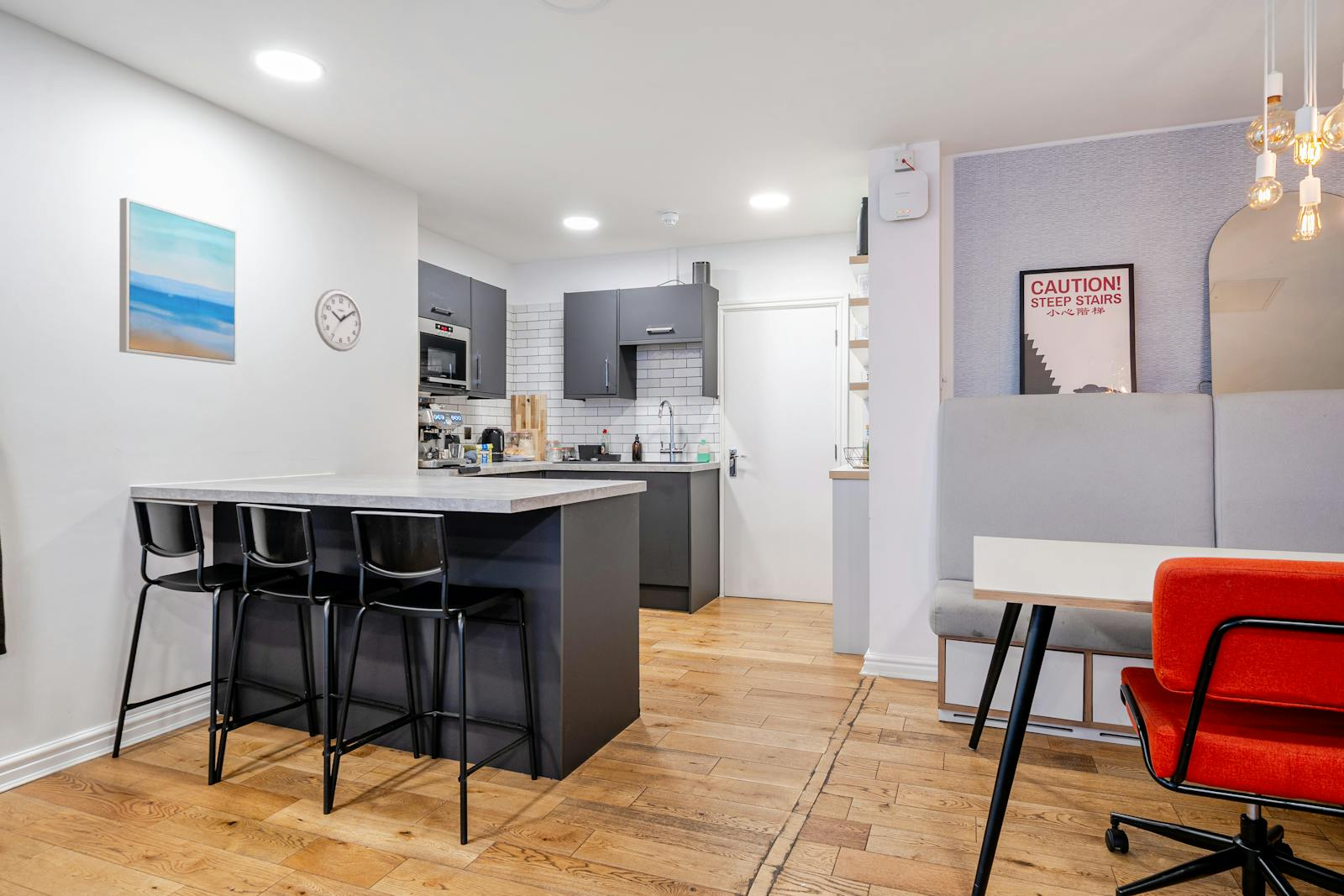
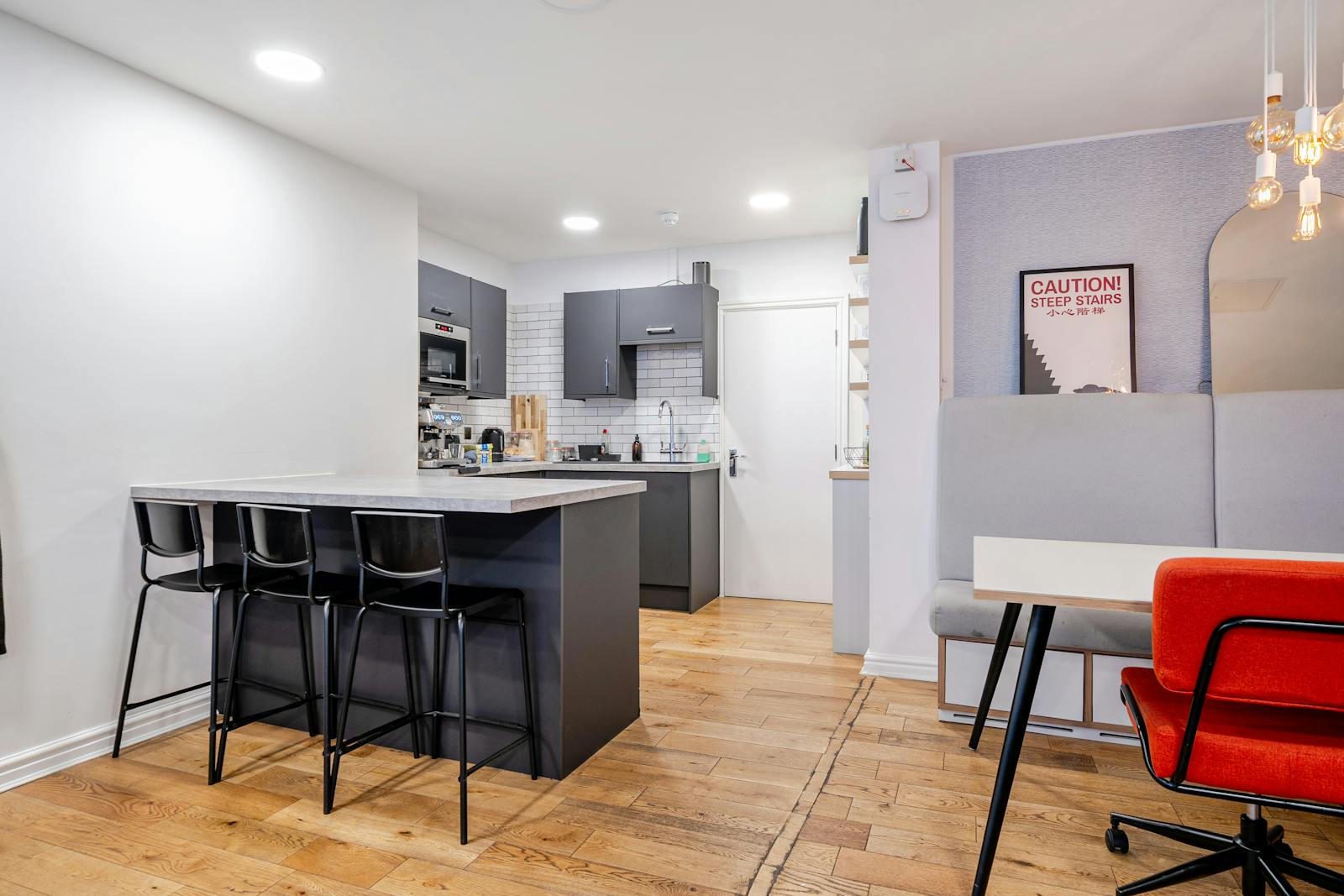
- wall clock [313,288,364,352]
- wall art [118,196,238,365]
